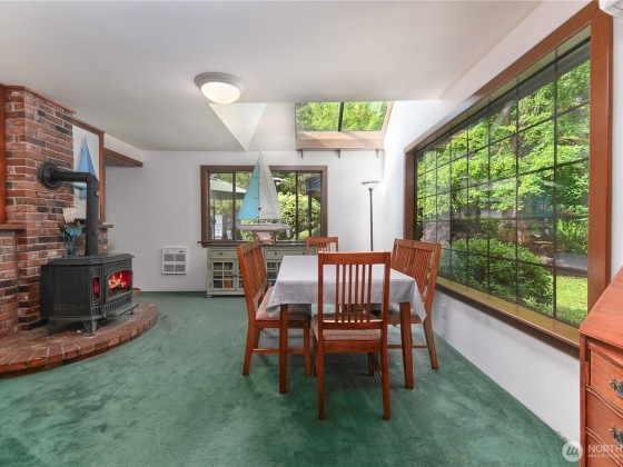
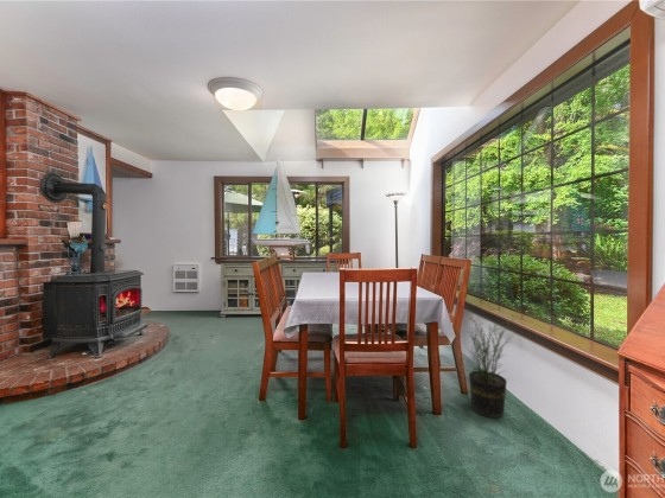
+ potted plant [466,312,519,419]
